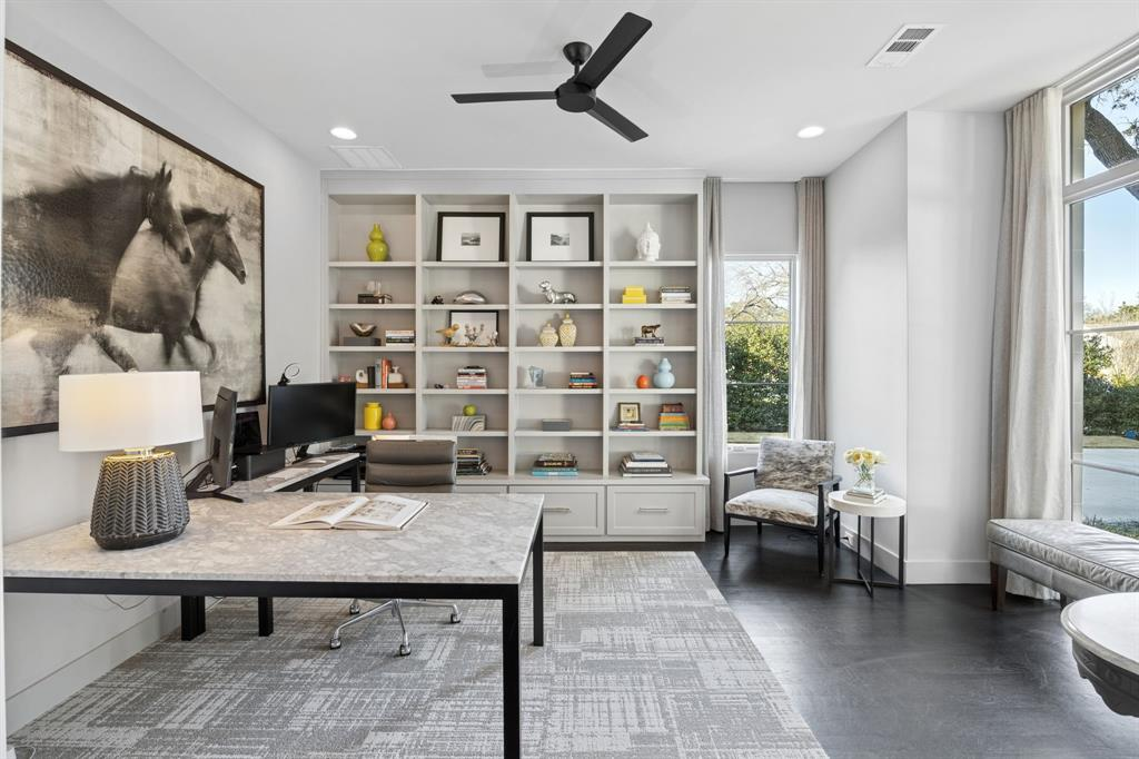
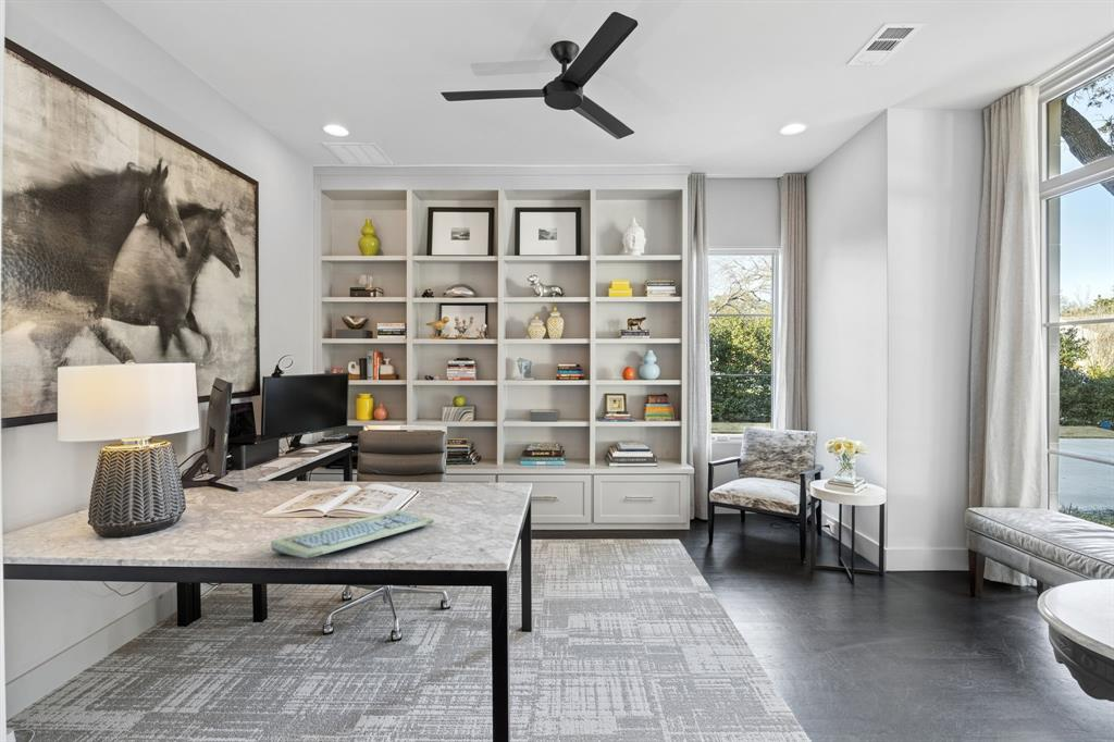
+ keyboard [270,508,435,559]
